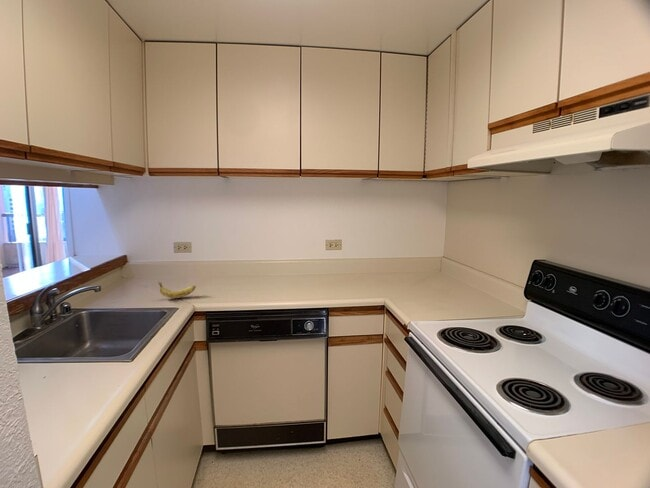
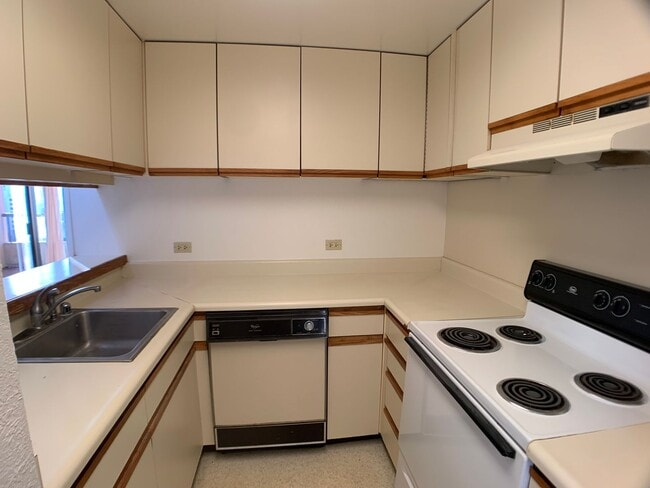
- banana [156,281,197,299]
